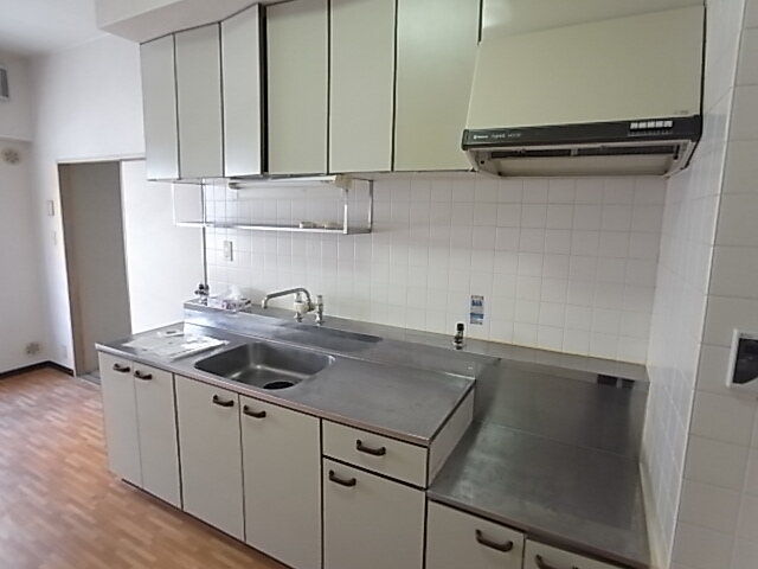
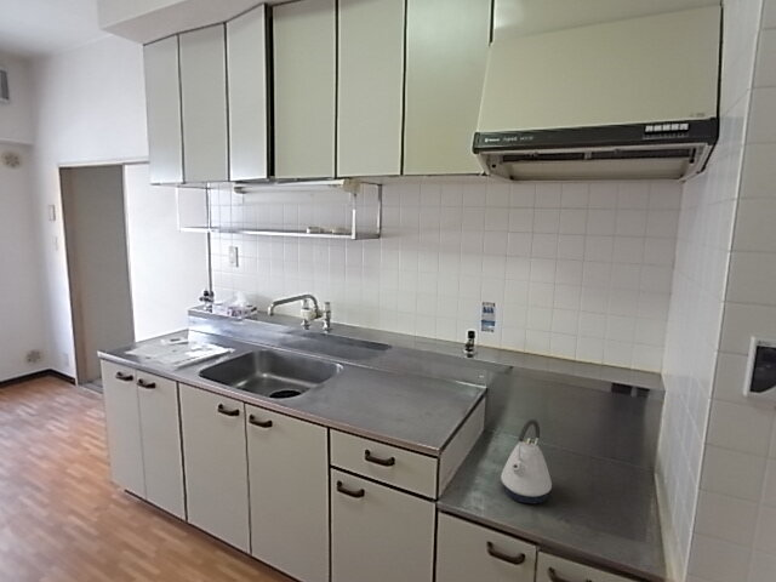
+ kettle [500,418,553,504]
